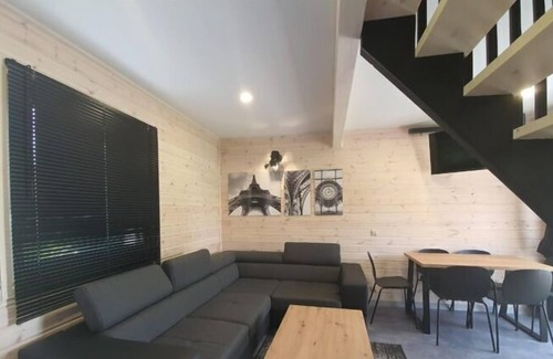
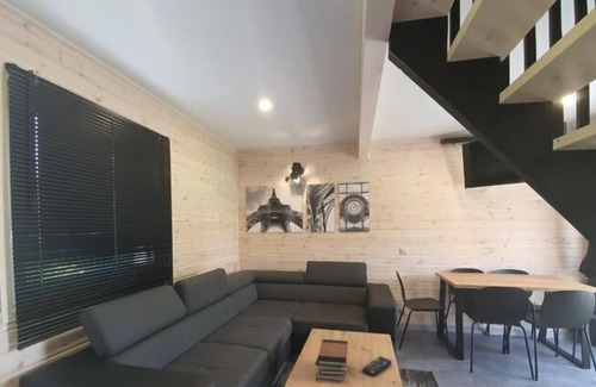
+ remote control [361,355,393,379]
+ book stack [313,338,349,385]
